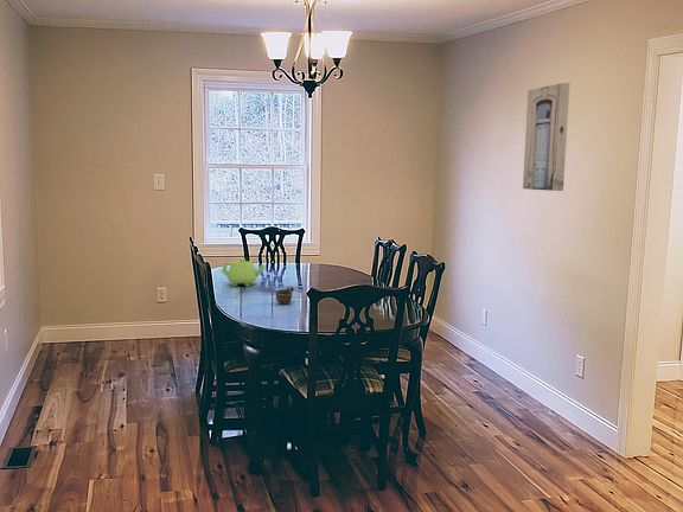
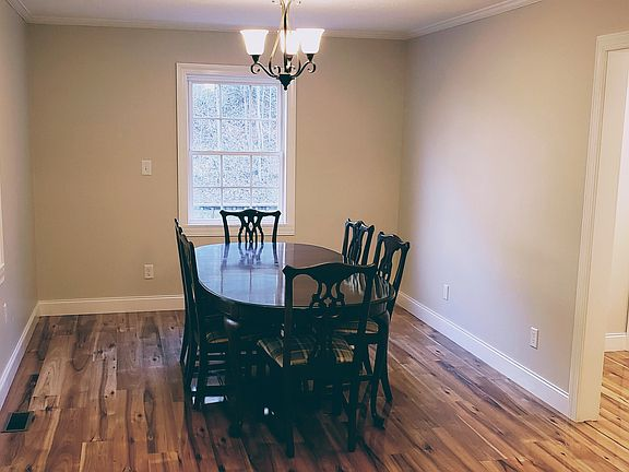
- wall art [522,82,570,192]
- teapot [221,257,267,288]
- cup [274,284,295,306]
